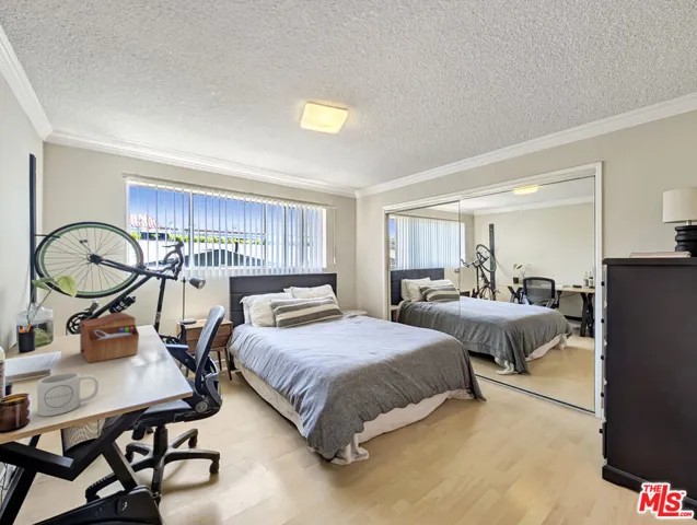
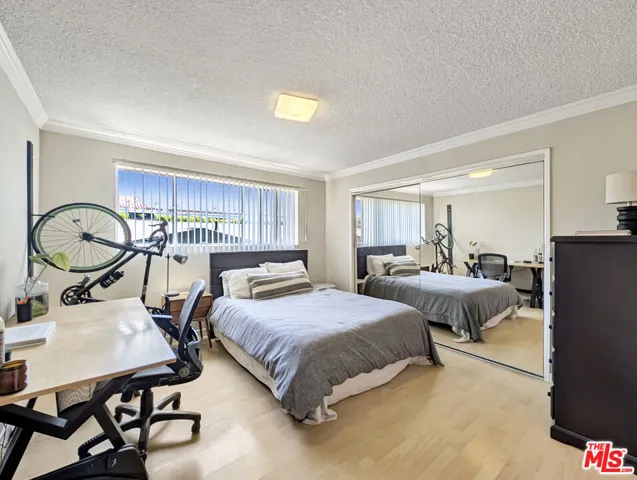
- sewing box [79,312,140,364]
- mug [36,372,100,418]
